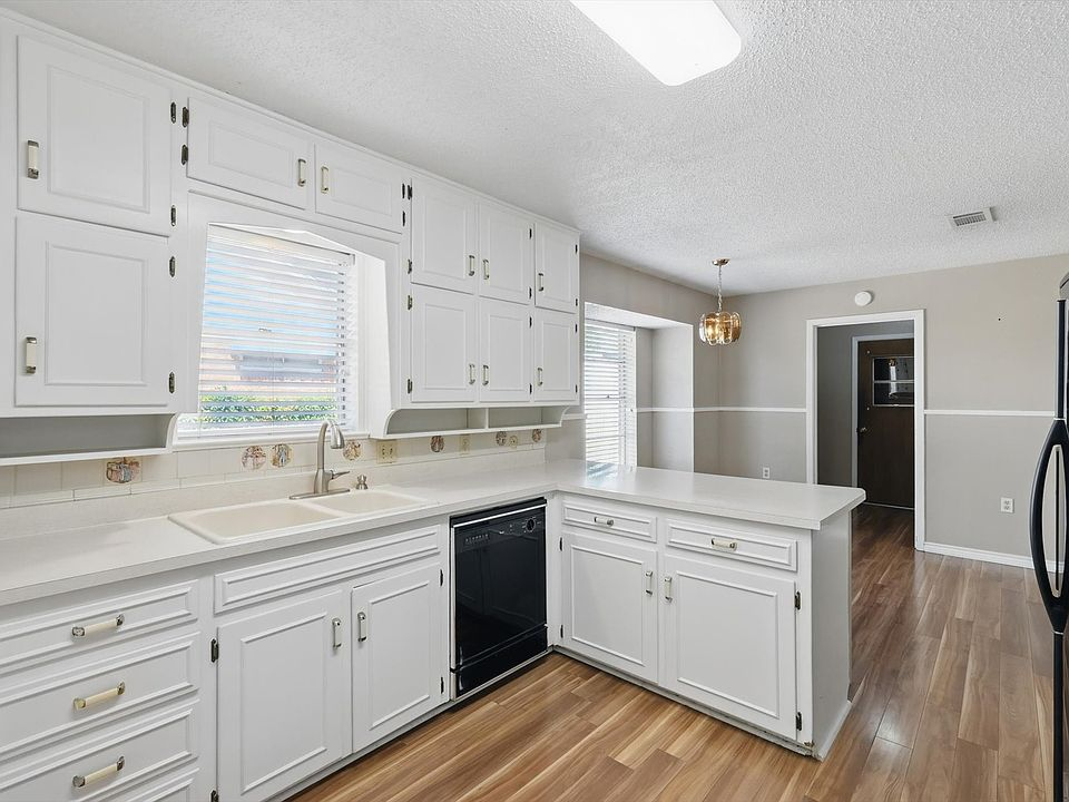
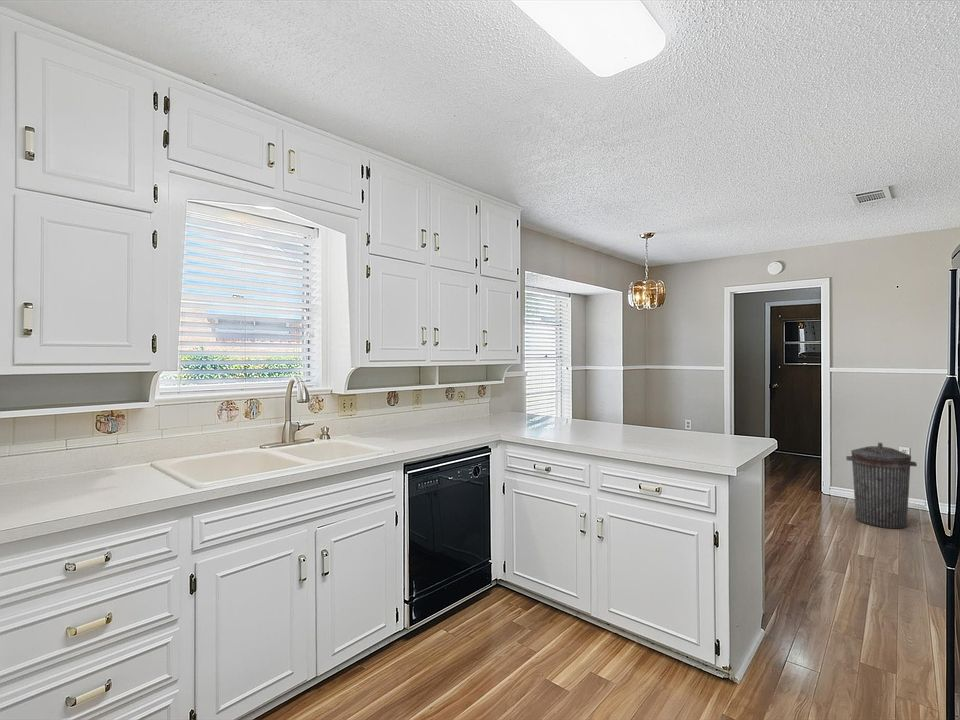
+ trash can [845,442,918,530]
